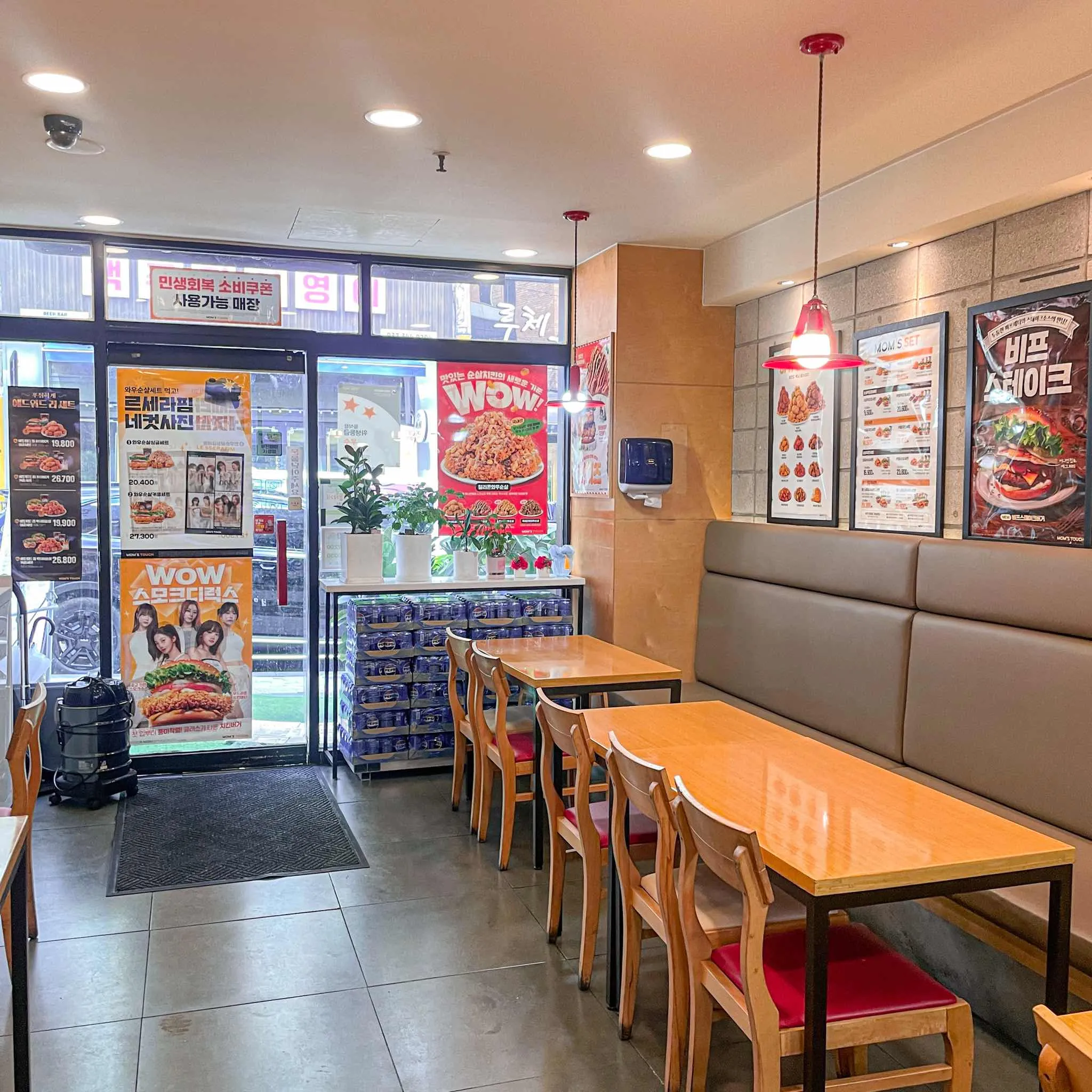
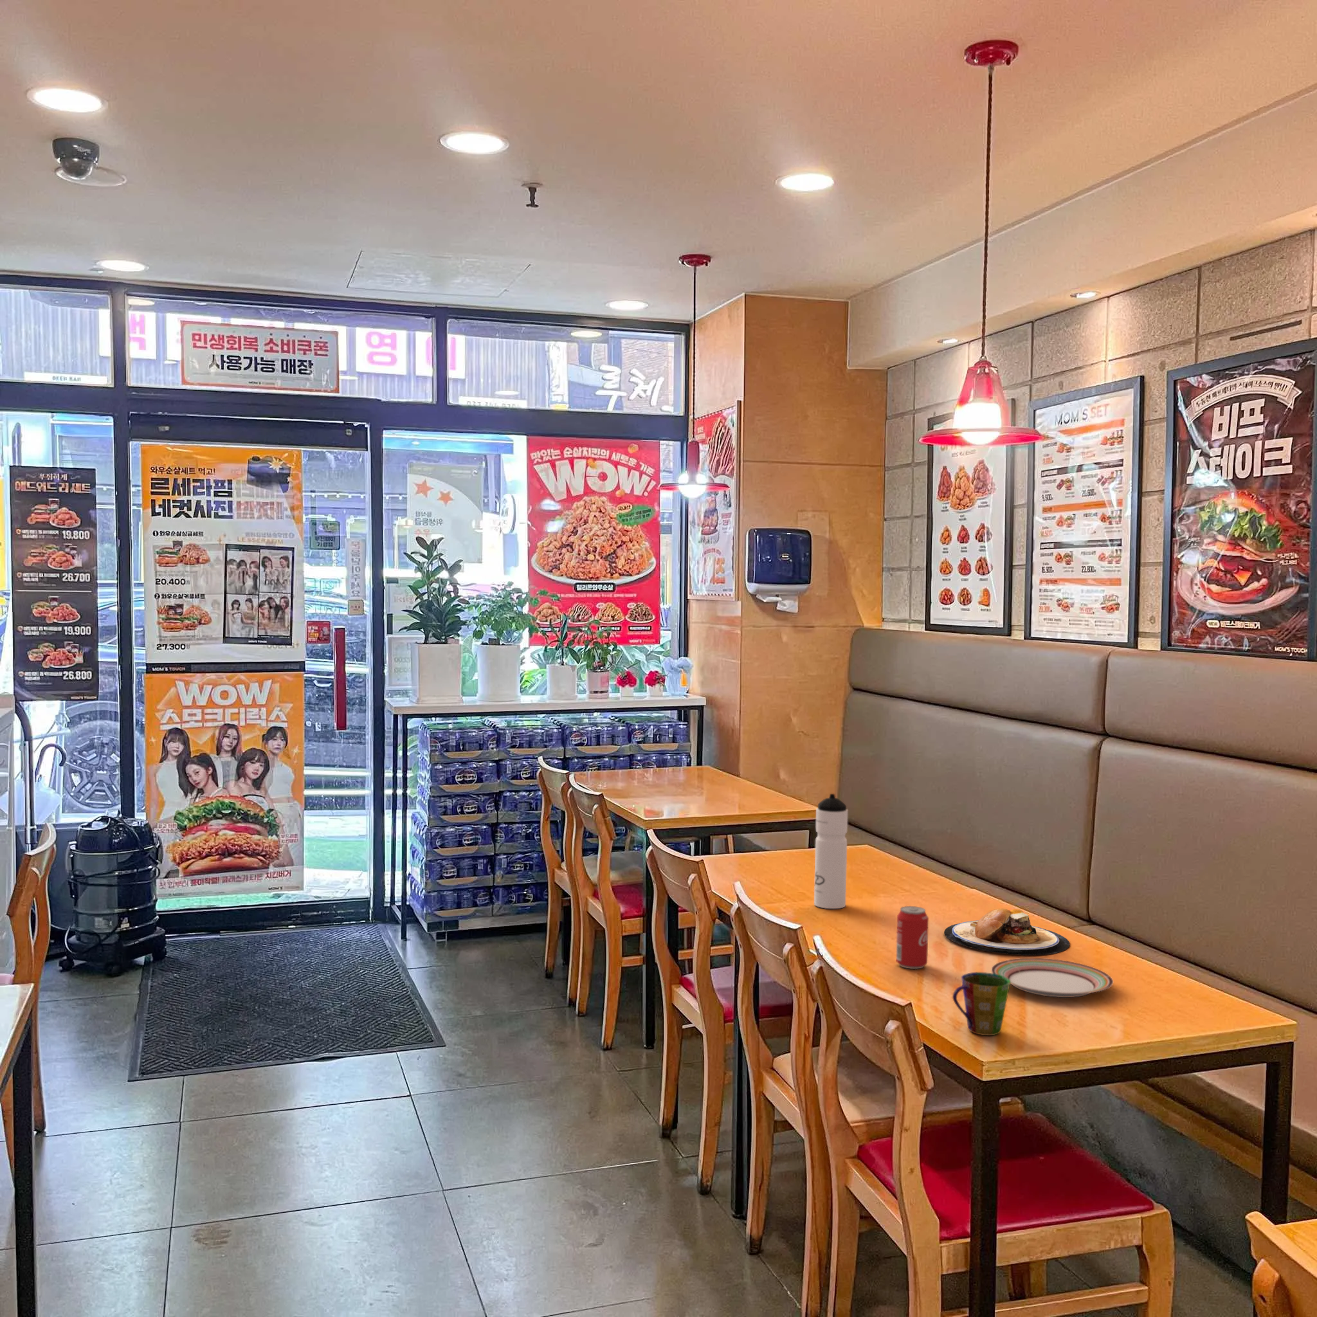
+ plate [991,958,1114,999]
+ water bottle [814,792,848,909]
+ beverage can [896,906,929,970]
+ cup [952,972,1011,1036]
+ plate [943,908,1070,956]
